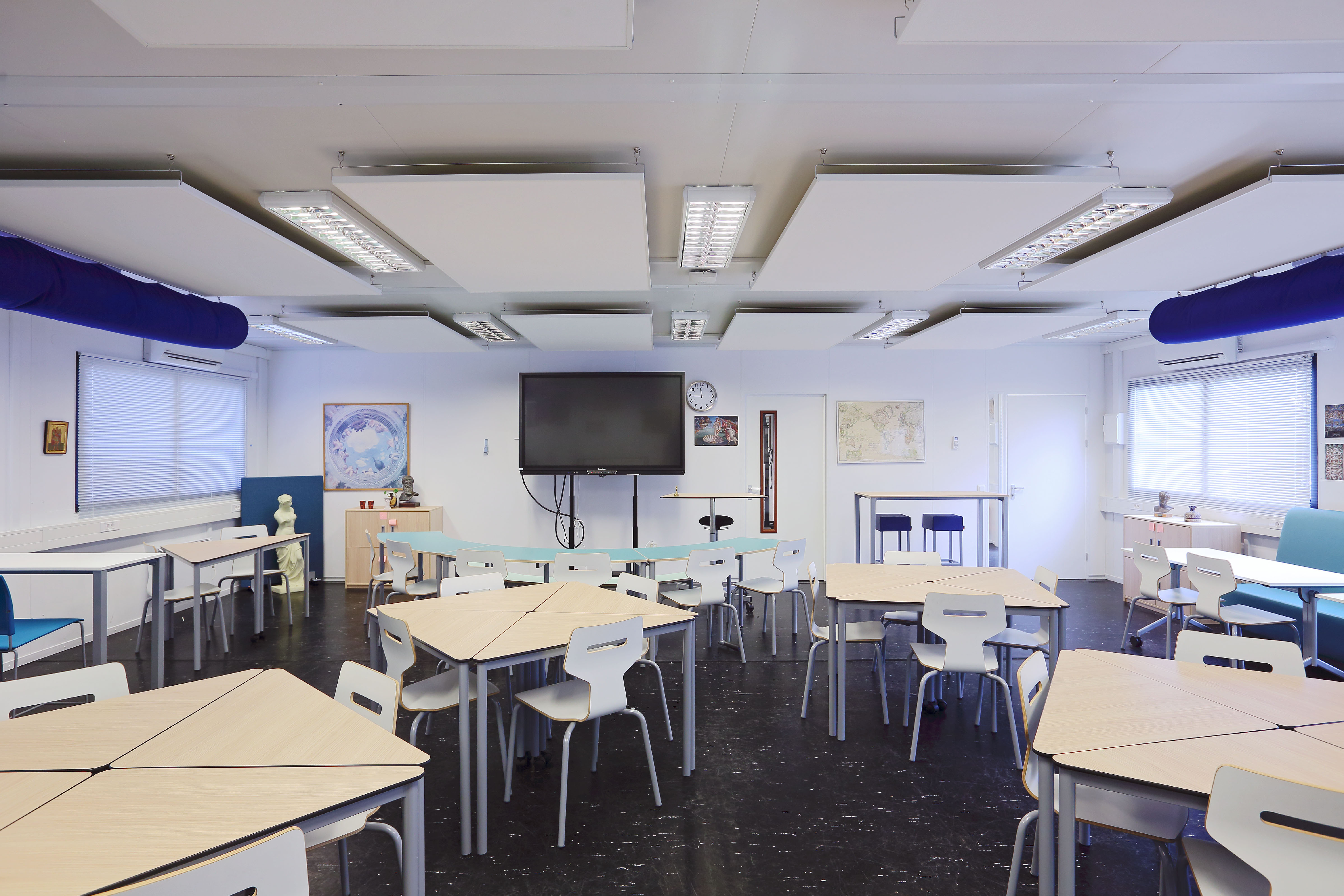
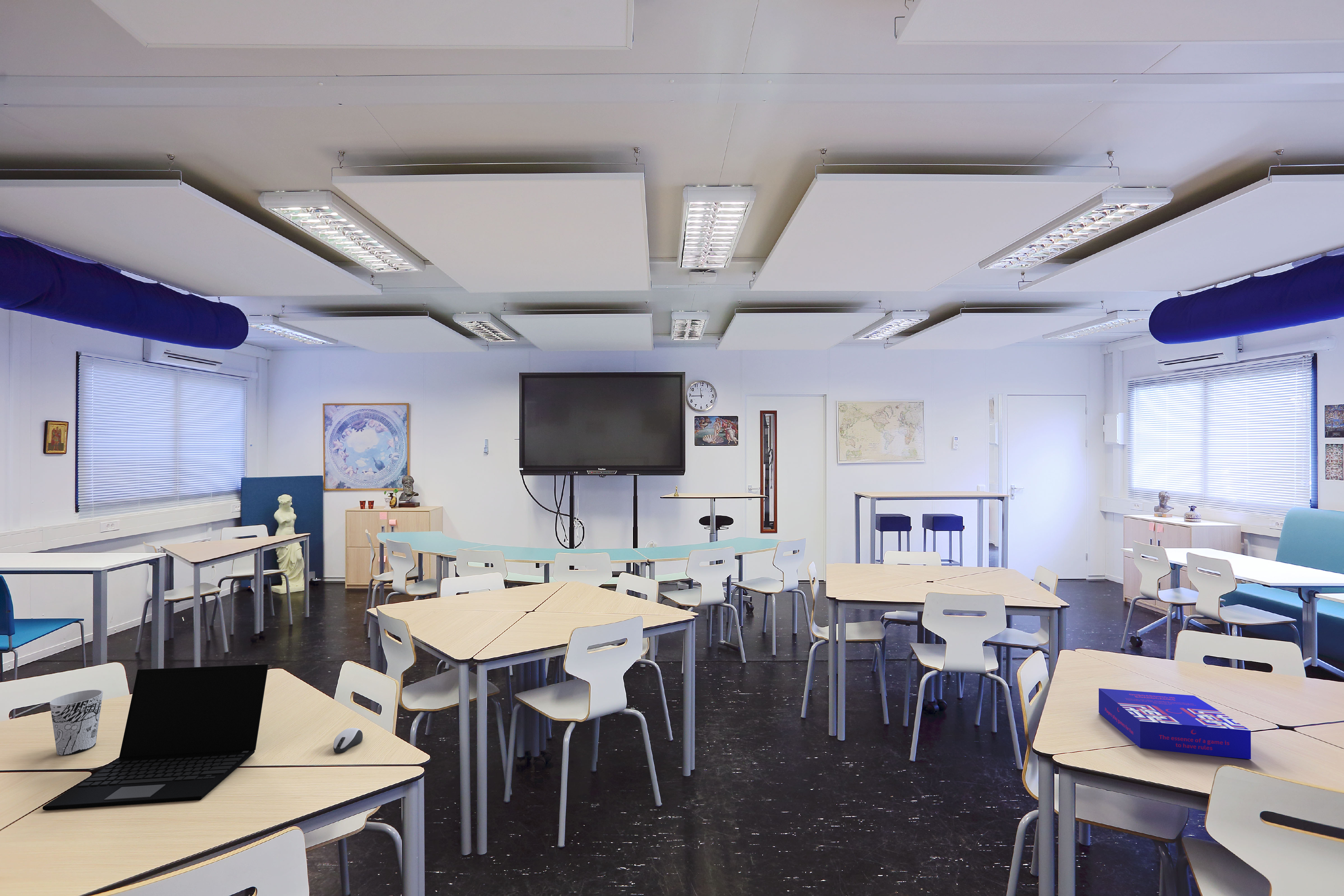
+ board game [1098,688,1251,760]
+ laptop [42,664,269,811]
+ computer mouse [333,728,363,754]
+ cup [50,689,103,756]
